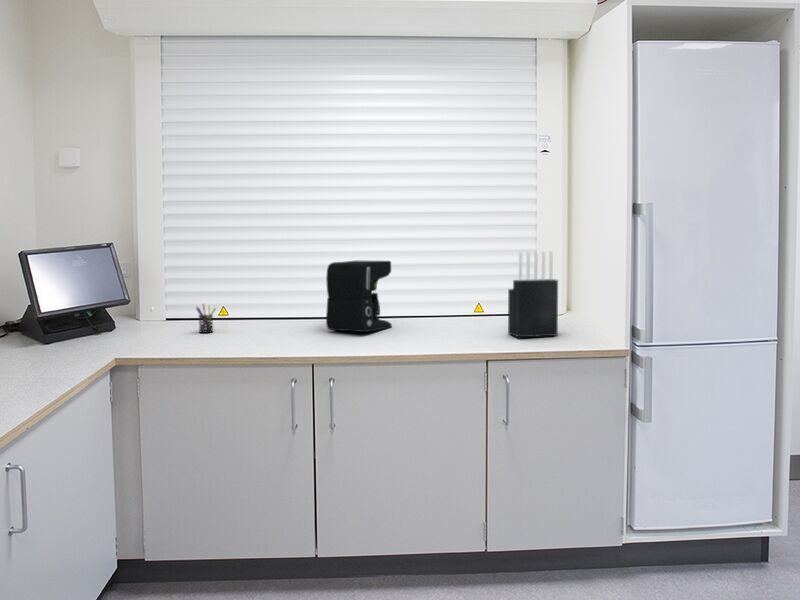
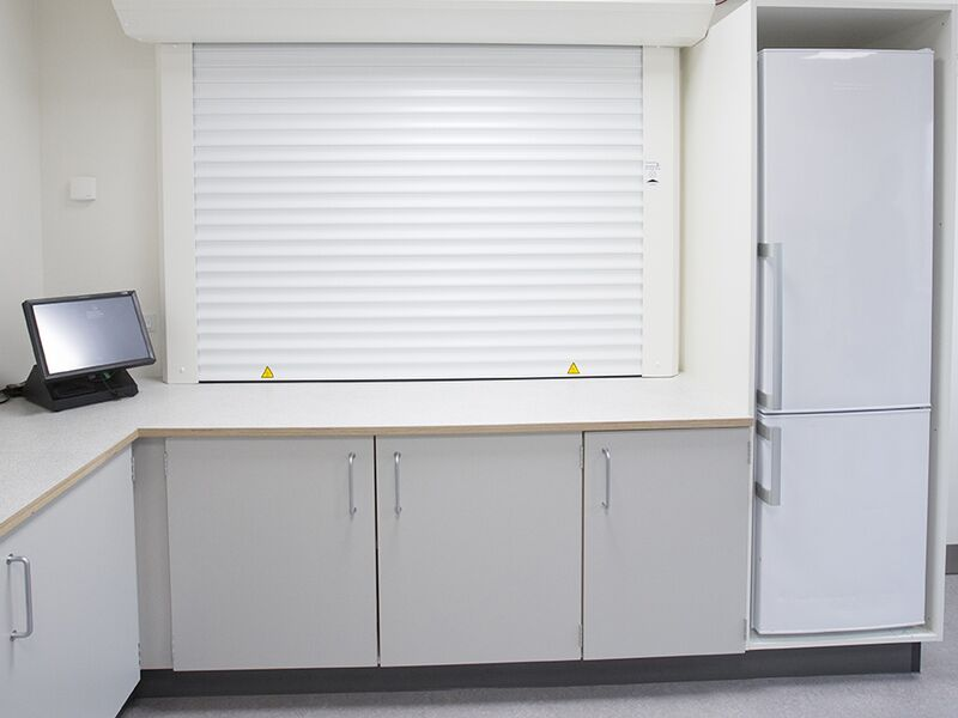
- coffee maker [325,260,393,333]
- pen holder [195,303,217,334]
- knife block [507,250,559,338]
